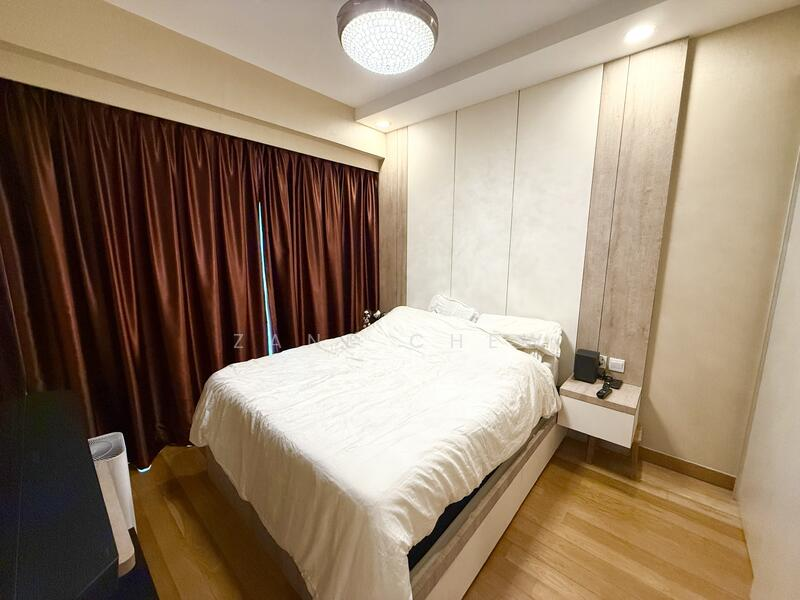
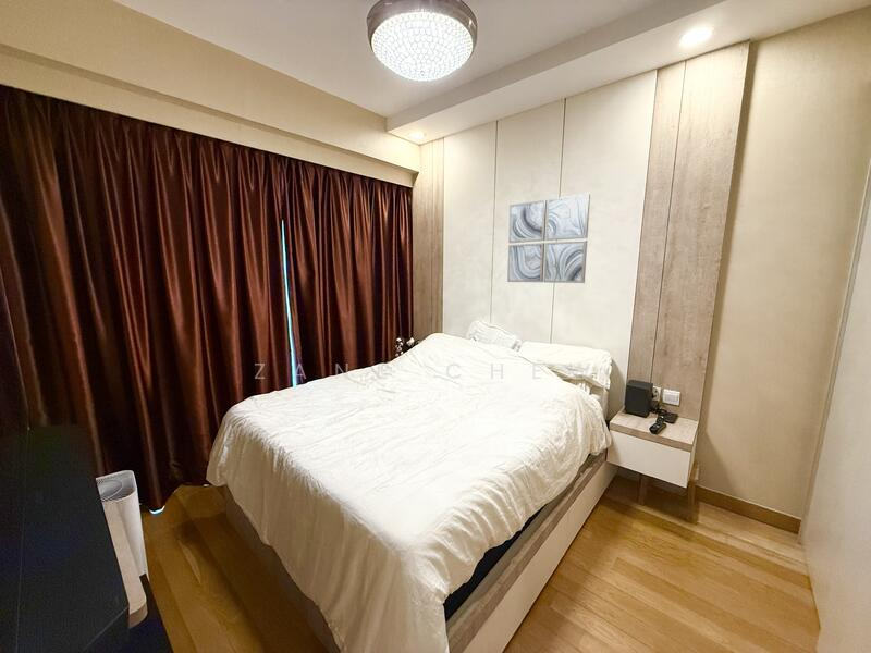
+ wall art [506,193,591,284]
